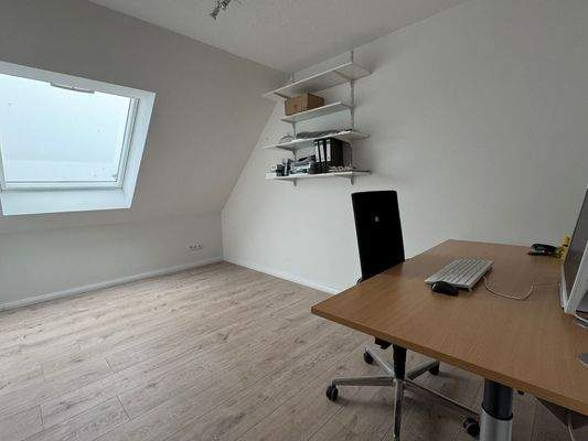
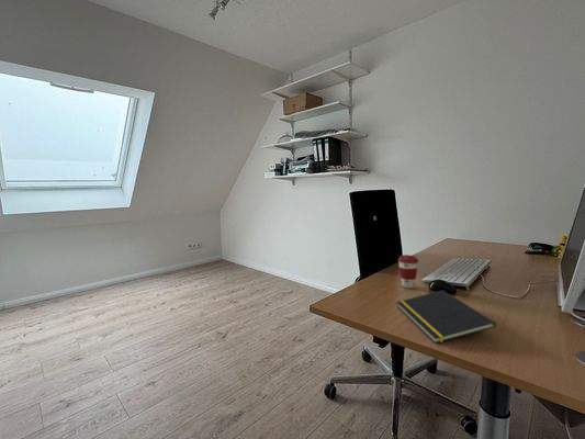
+ coffee cup [397,254,419,290]
+ notepad [395,289,497,345]
